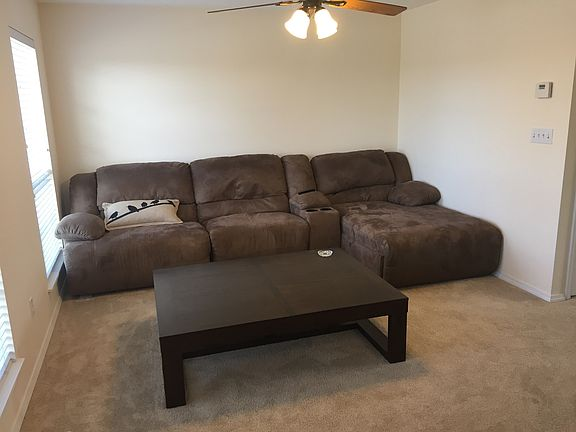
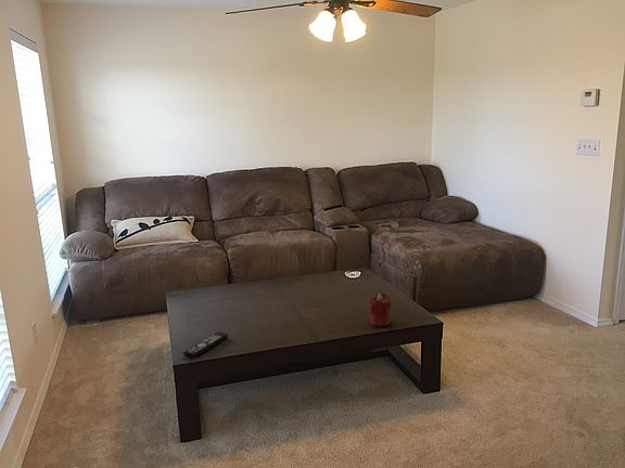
+ remote control [182,330,229,359]
+ candle [369,292,392,327]
